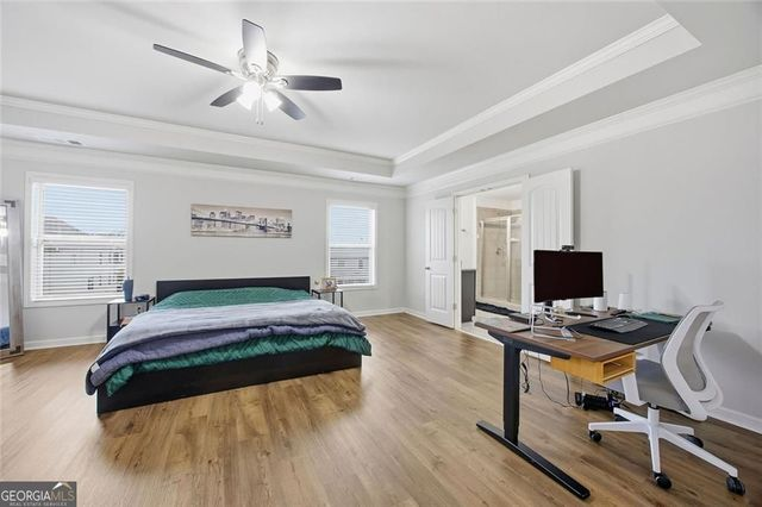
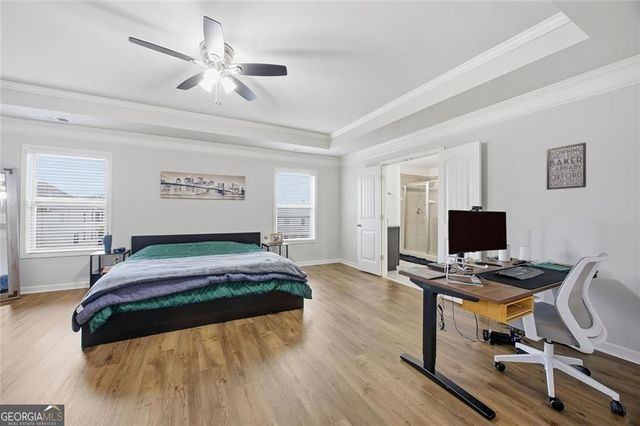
+ wall art [546,141,587,191]
